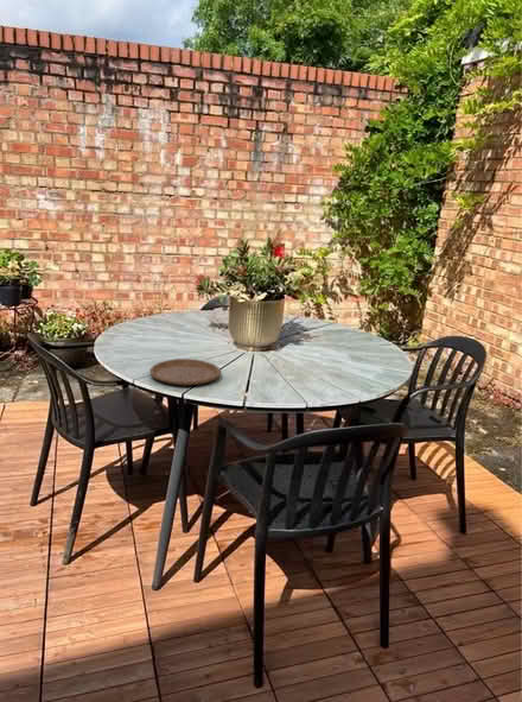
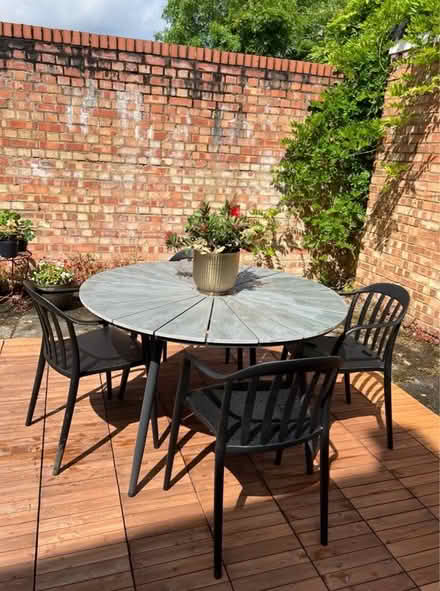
- plate [148,358,222,386]
